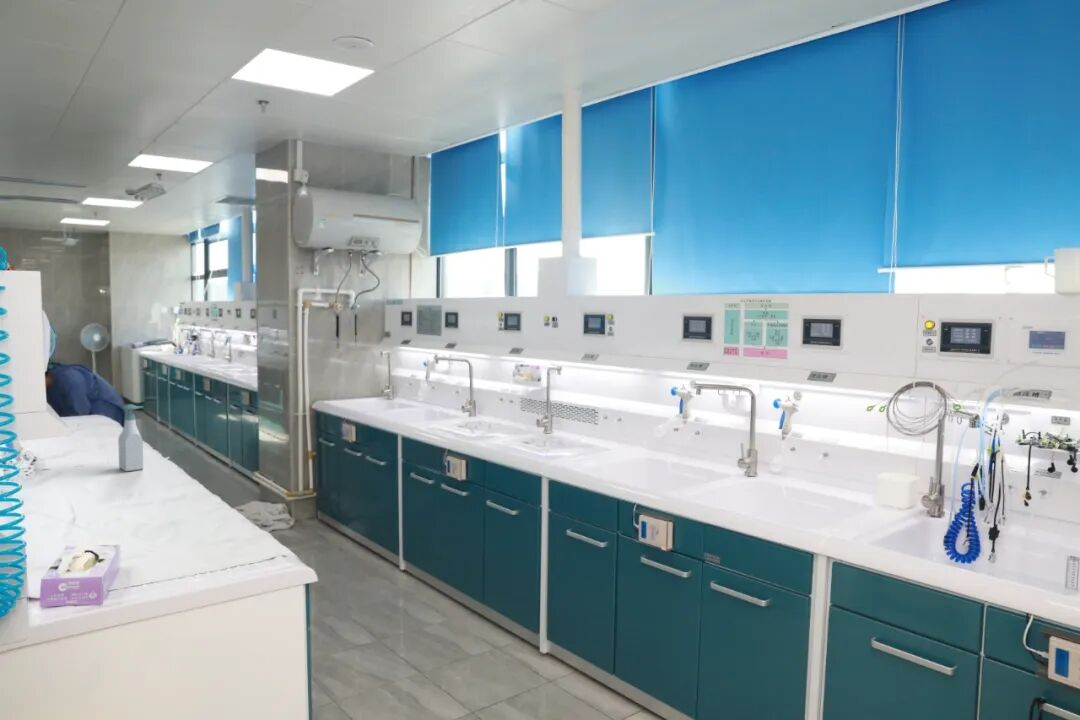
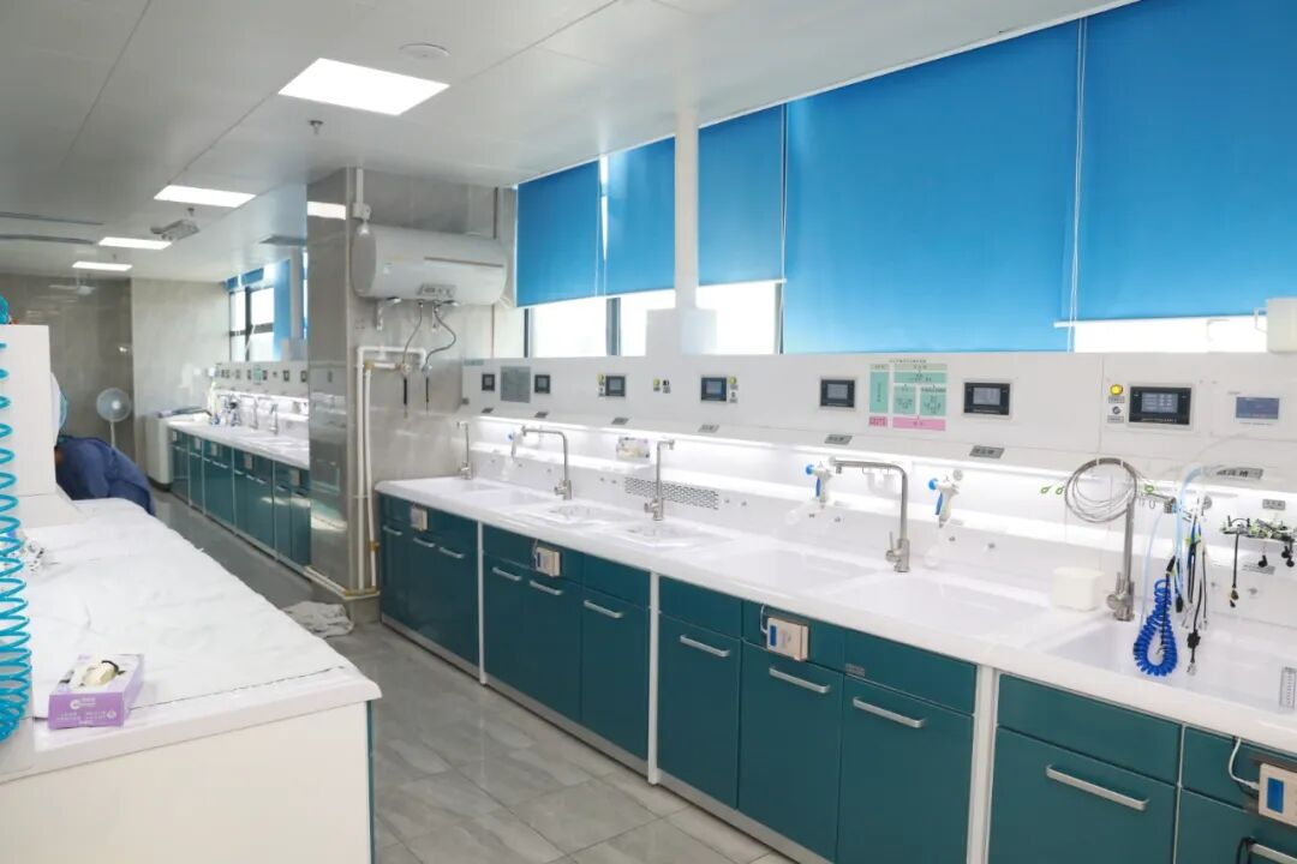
- soap bottle [117,403,144,472]
